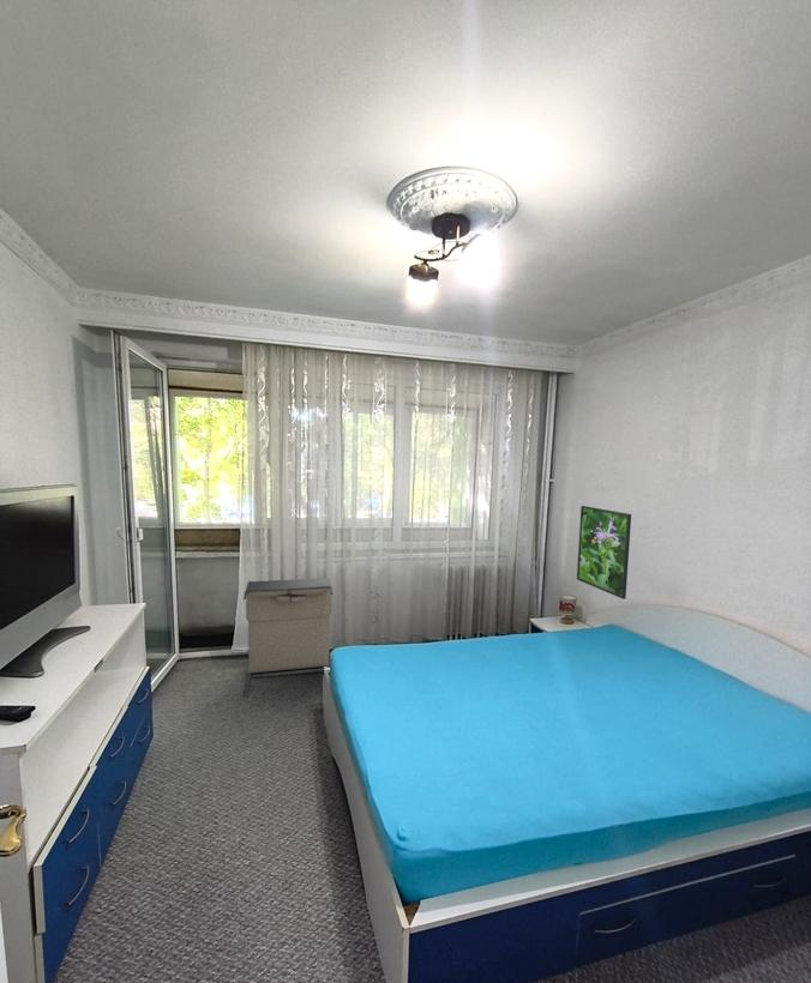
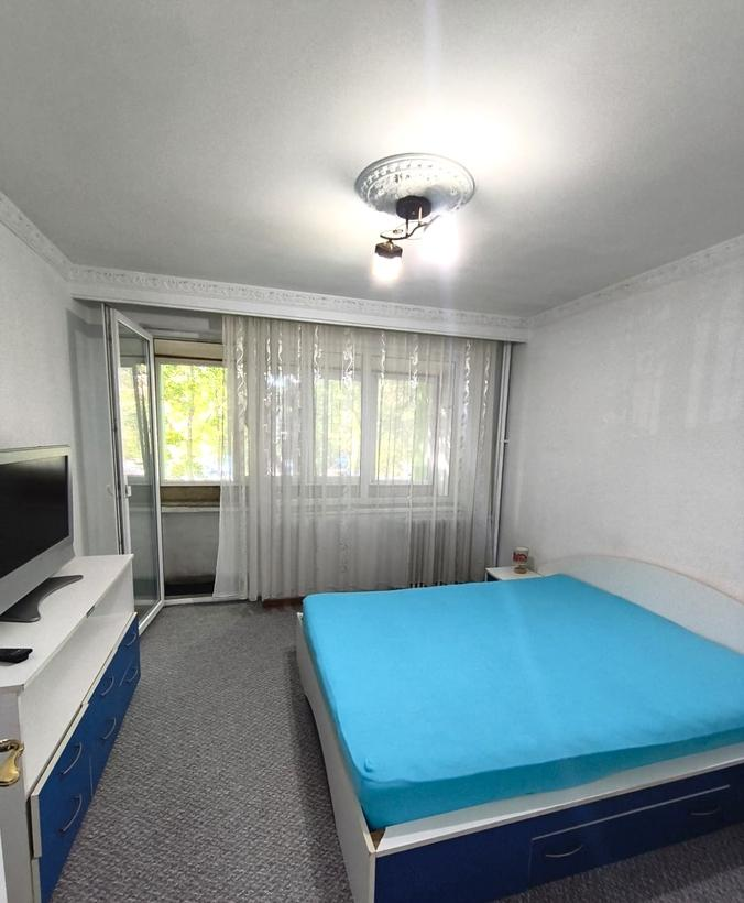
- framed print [576,505,632,601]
- laundry hamper [242,577,335,698]
